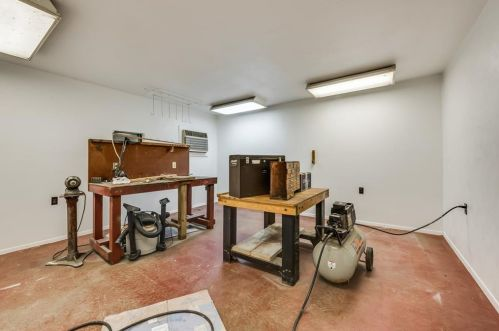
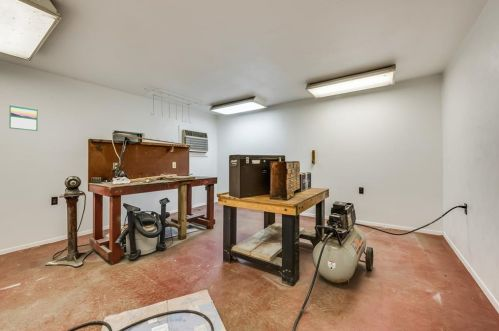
+ calendar [8,104,39,132]
